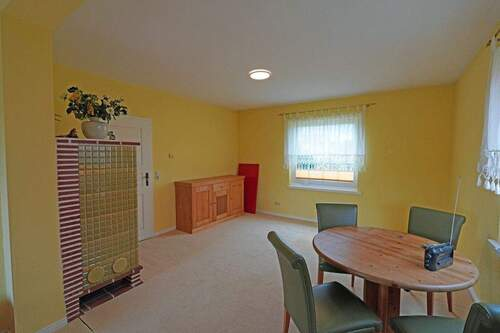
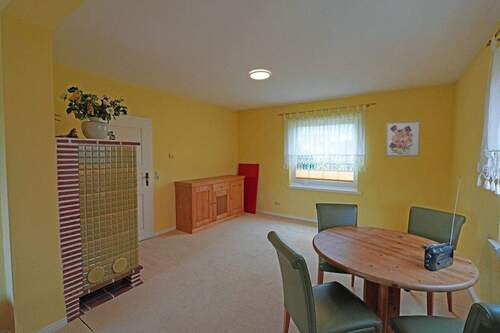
+ wall art [385,120,421,157]
